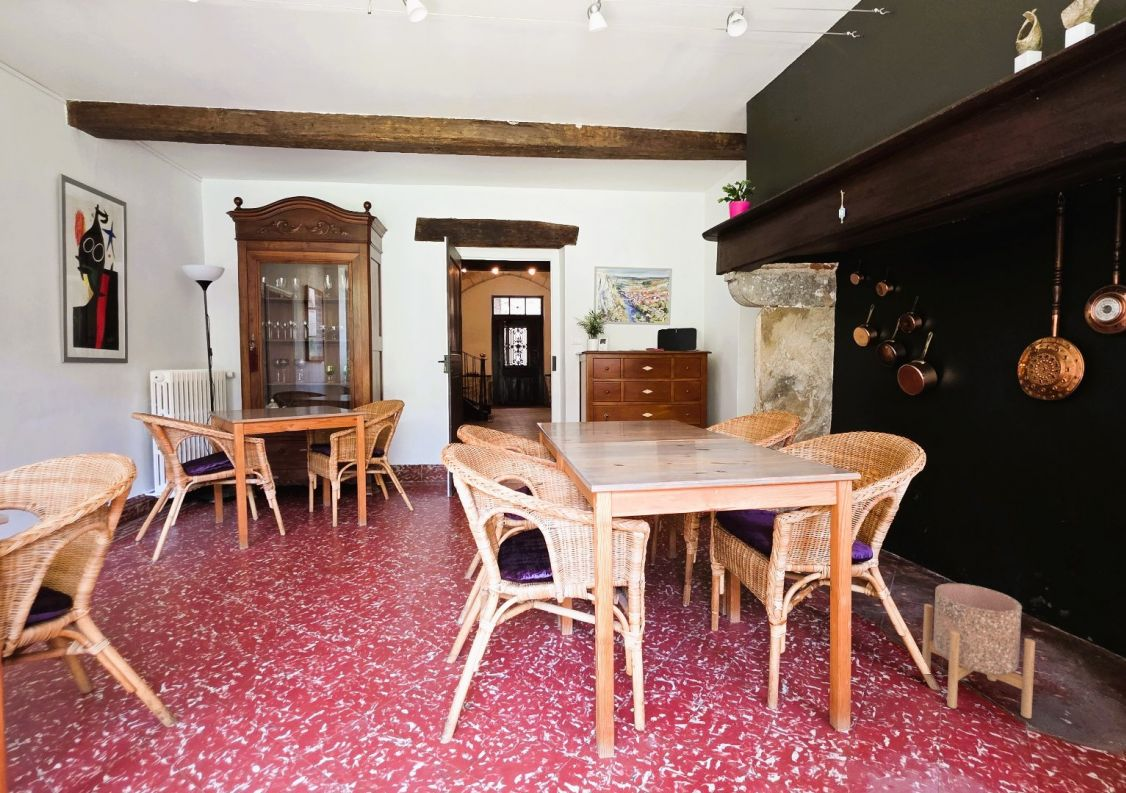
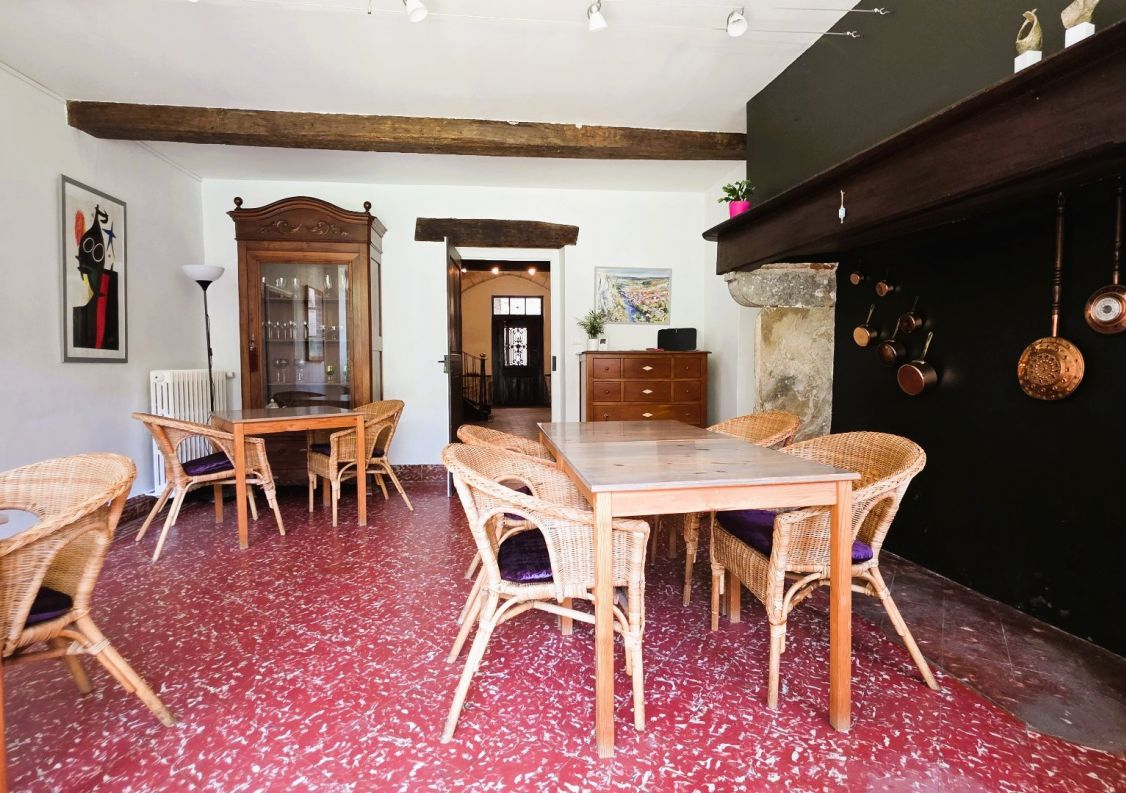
- planter [921,582,1036,719]
